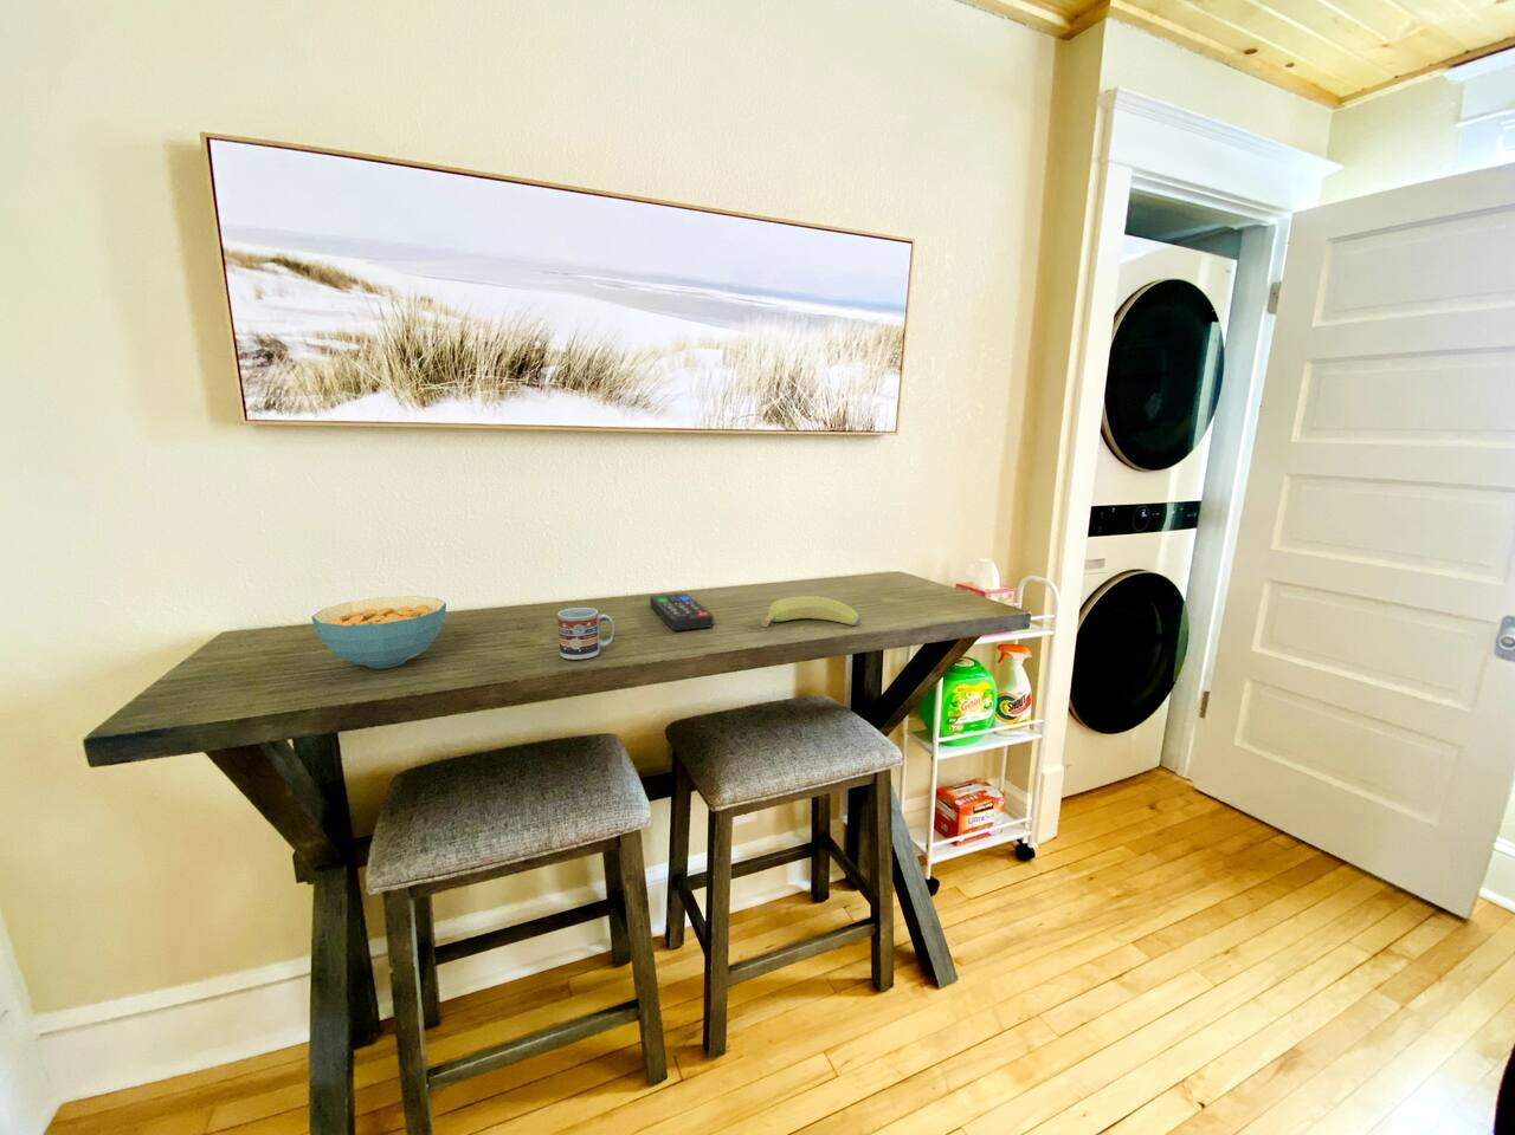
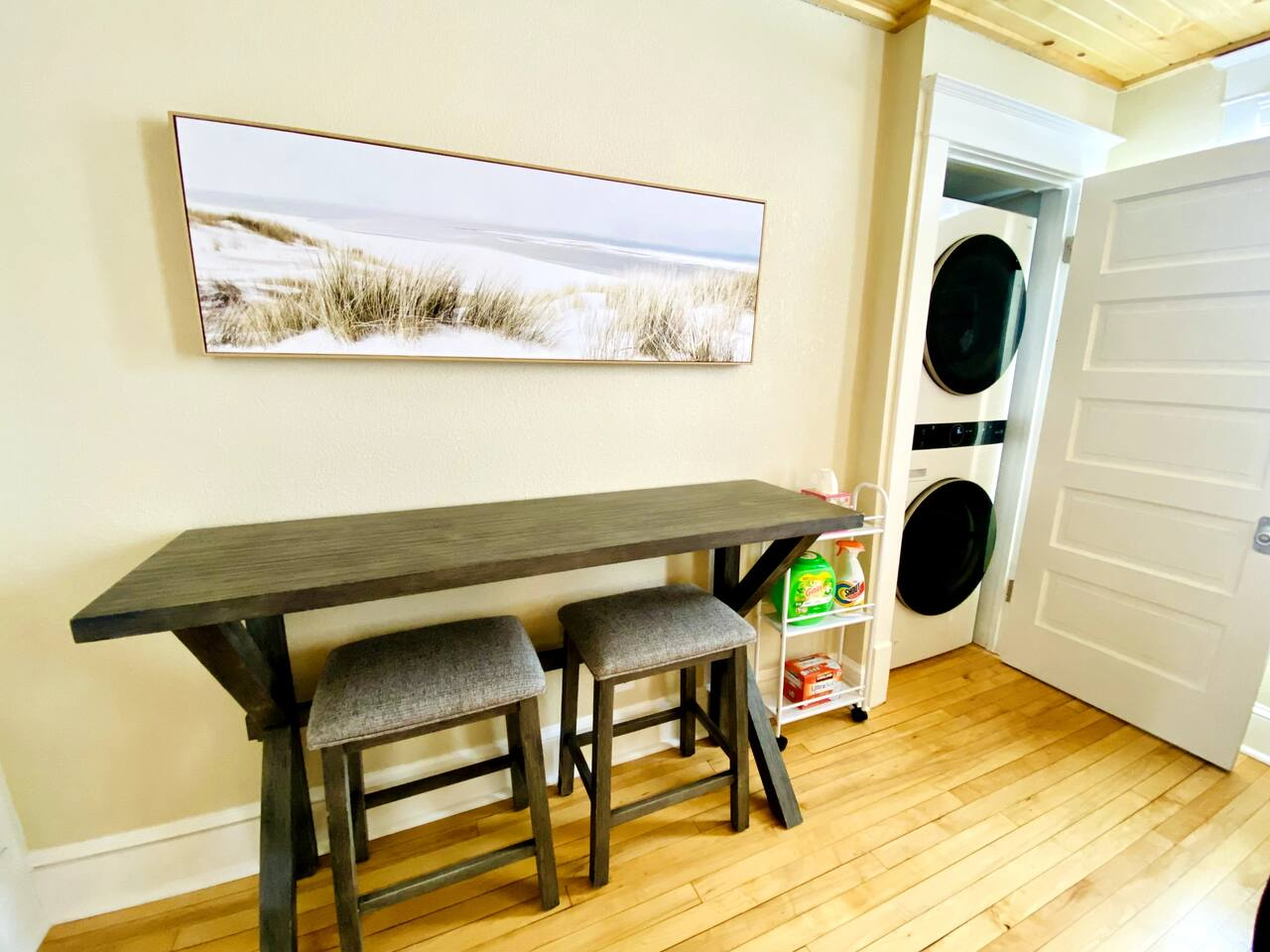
- banana [760,595,861,628]
- cereal bowl [310,595,447,669]
- remote control [649,593,715,632]
- cup [556,607,616,660]
